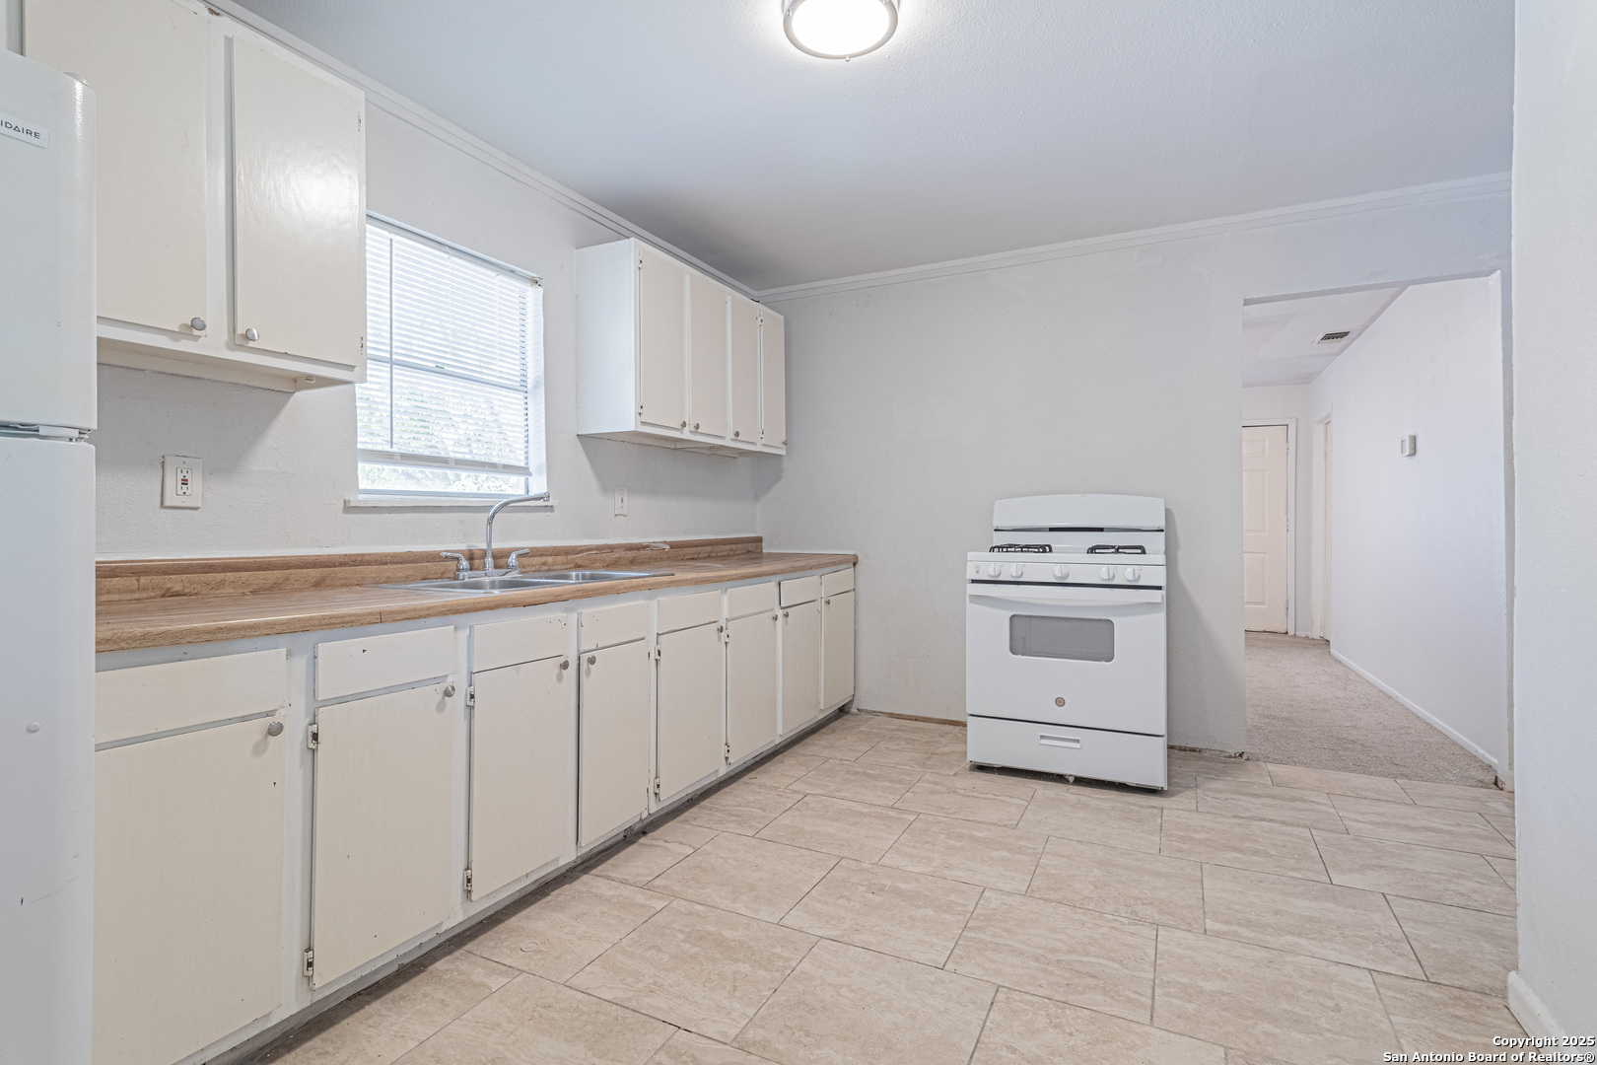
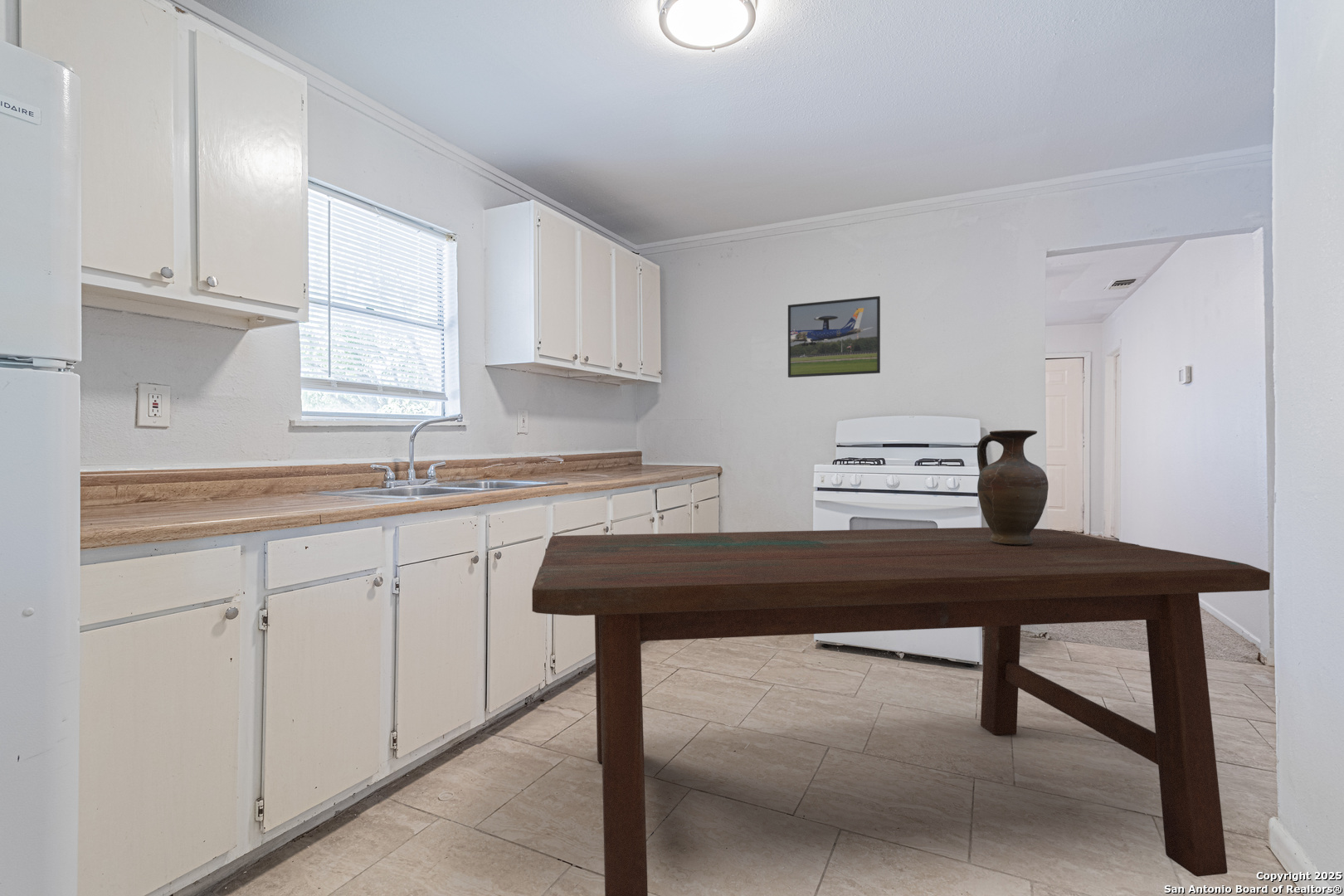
+ vase [976,429,1049,546]
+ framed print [787,295,881,378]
+ dining table [531,527,1271,896]
